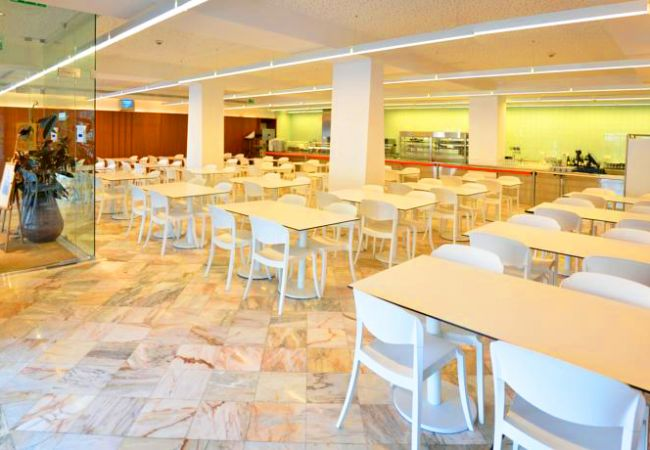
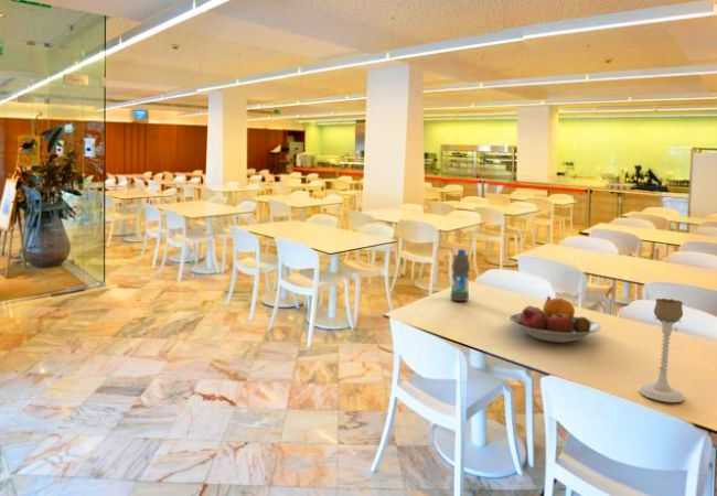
+ candle holder [639,298,685,403]
+ fruit bowl [507,295,602,344]
+ water bottle [449,248,471,302]
